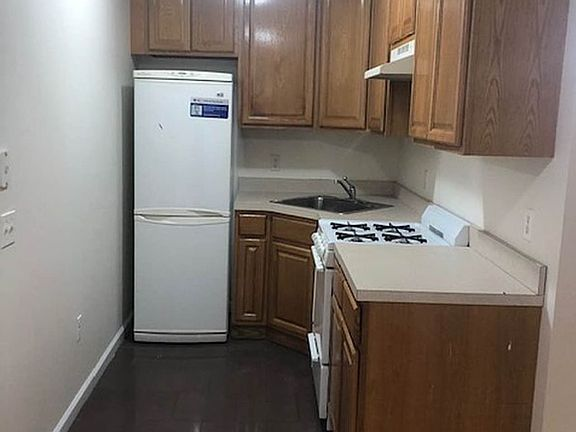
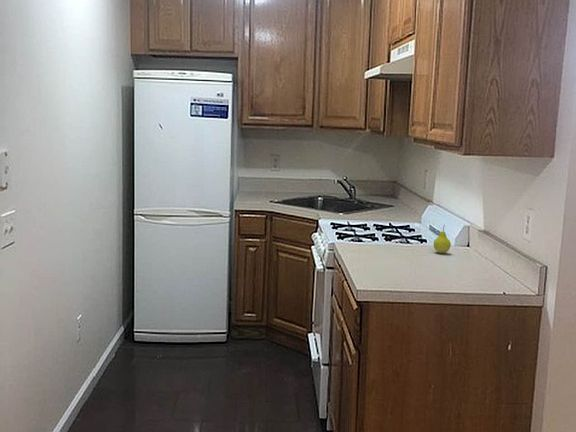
+ fruit [433,224,452,254]
